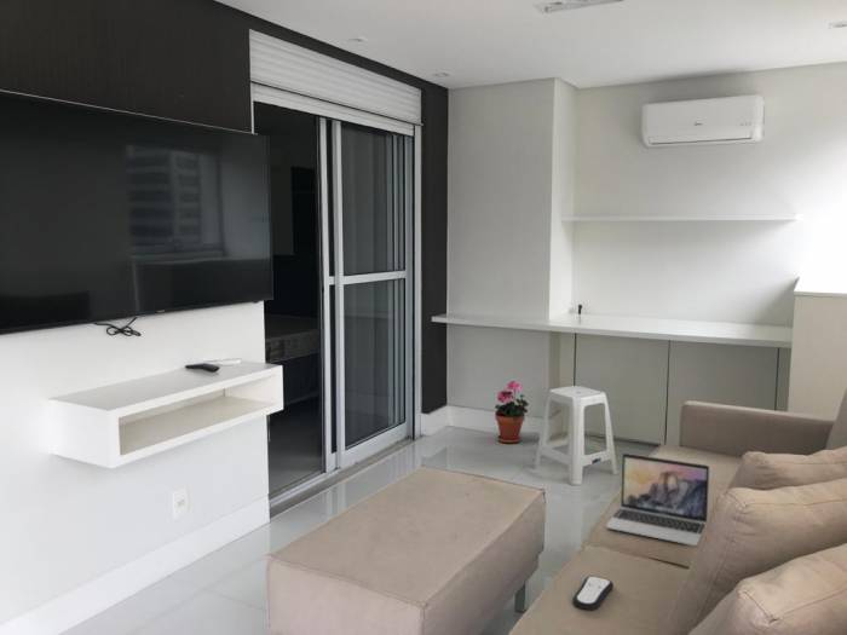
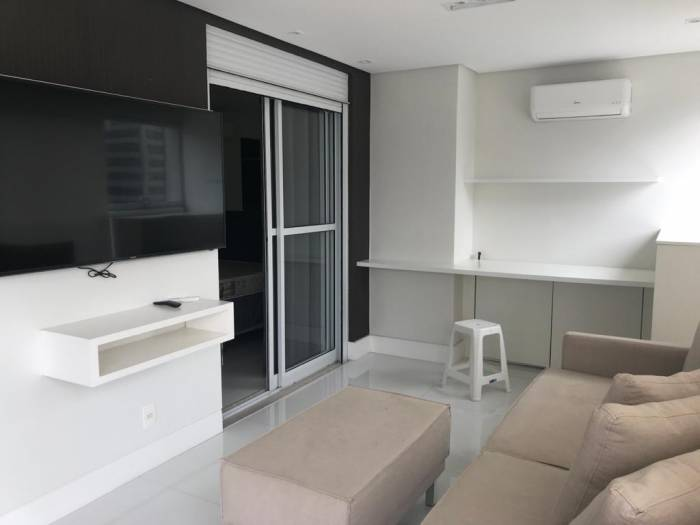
- remote control [571,575,615,612]
- laptop [604,452,710,547]
- potted plant [494,380,530,444]
